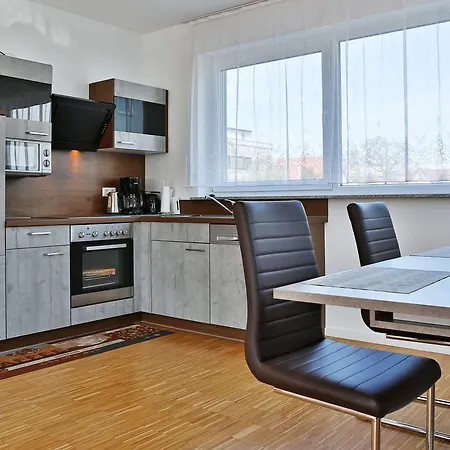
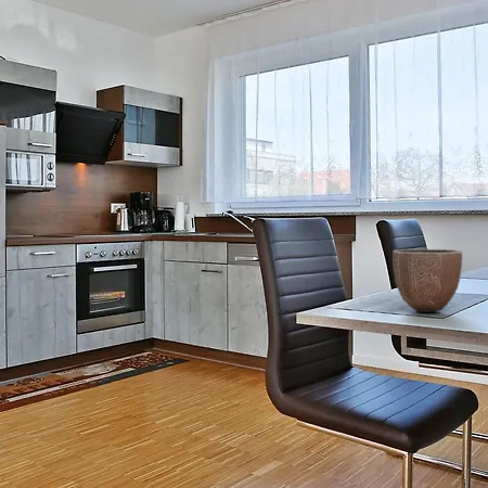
+ decorative bowl [391,248,463,313]
